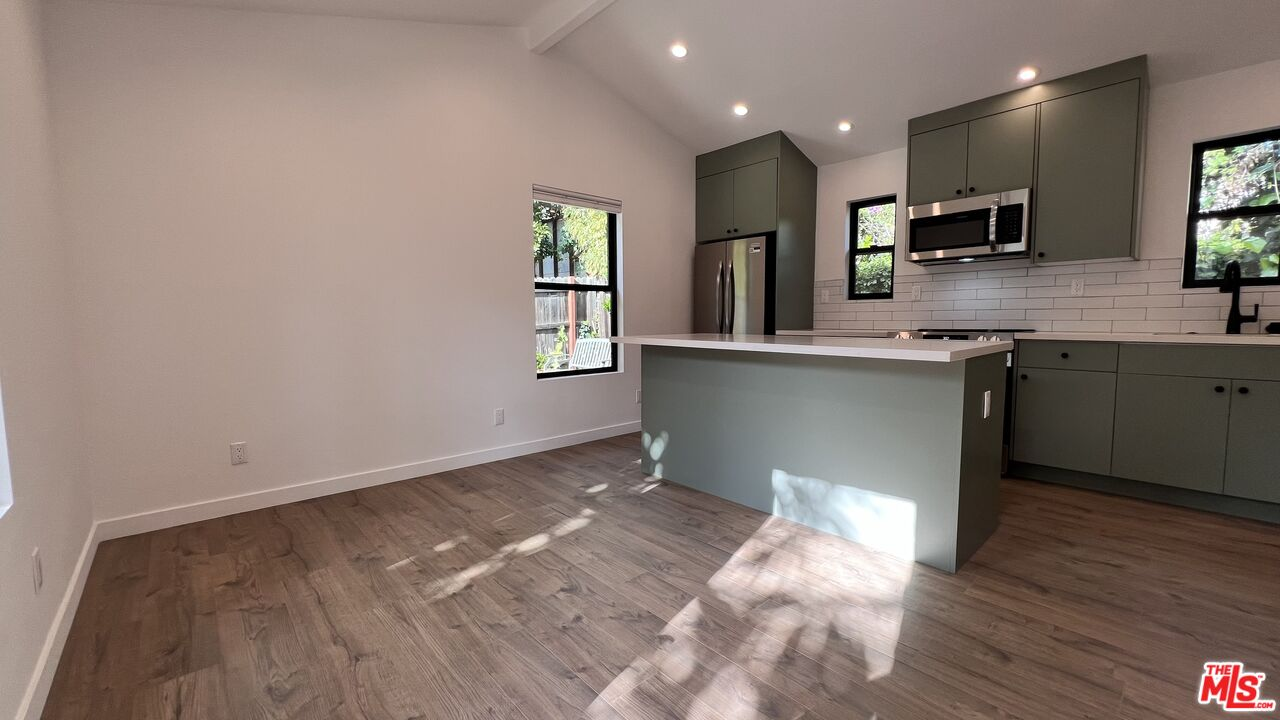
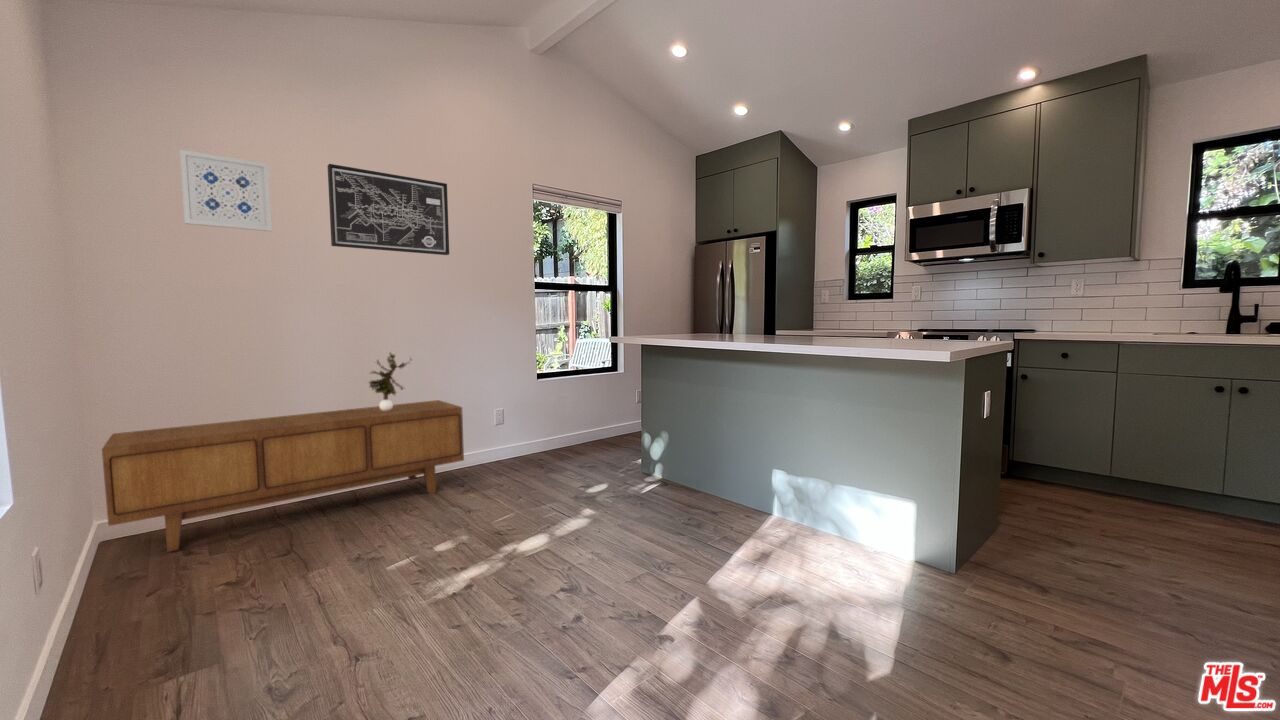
+ wall art [179,149,273,233]
+ wall art [326,163,450,256]
+ sideboard [101,399,465,553]
+ potted plant [367,351,414,411]
